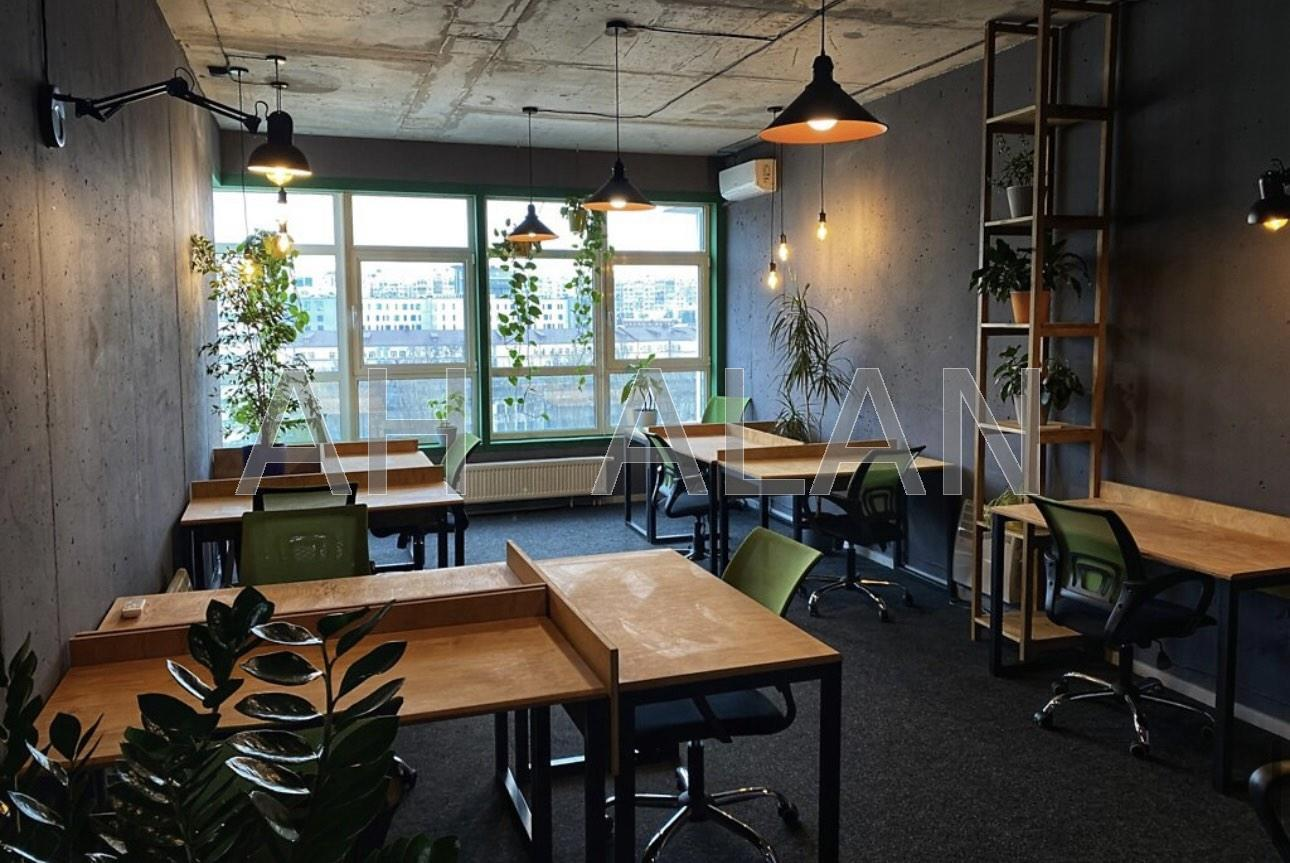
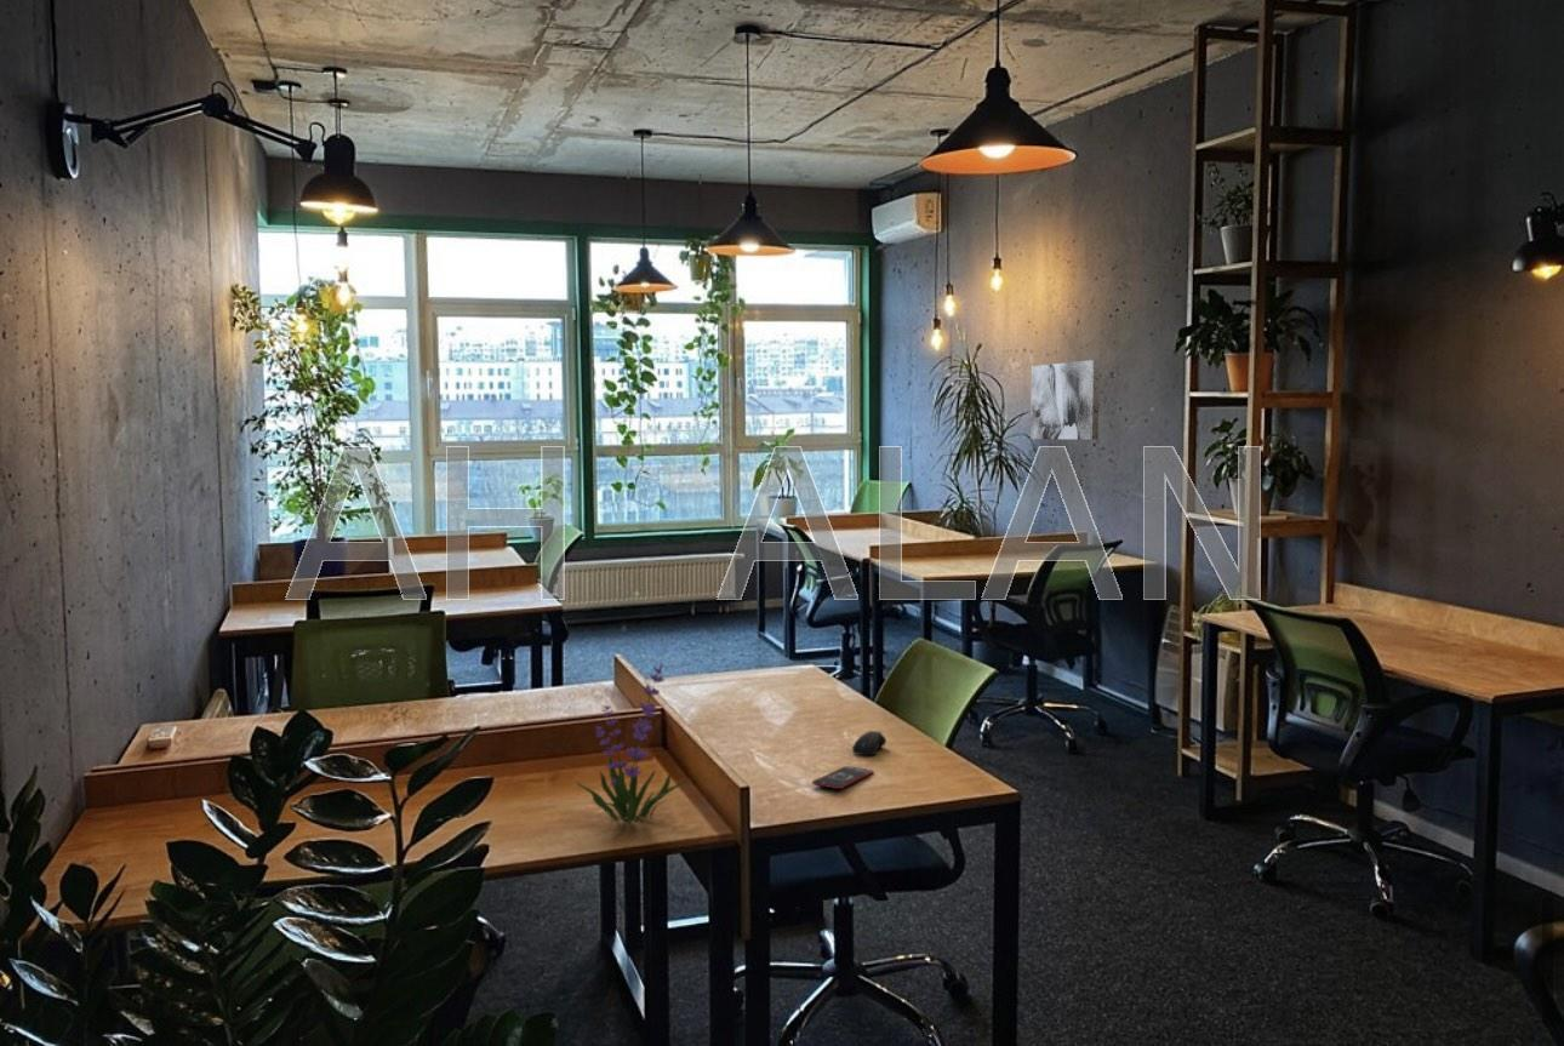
+ smartphone [811,765,875,790]
+ plant [575,663,690,825]
+ wall art [1029,359,1101,441]
+ computer mouse [851,730,887,756]
